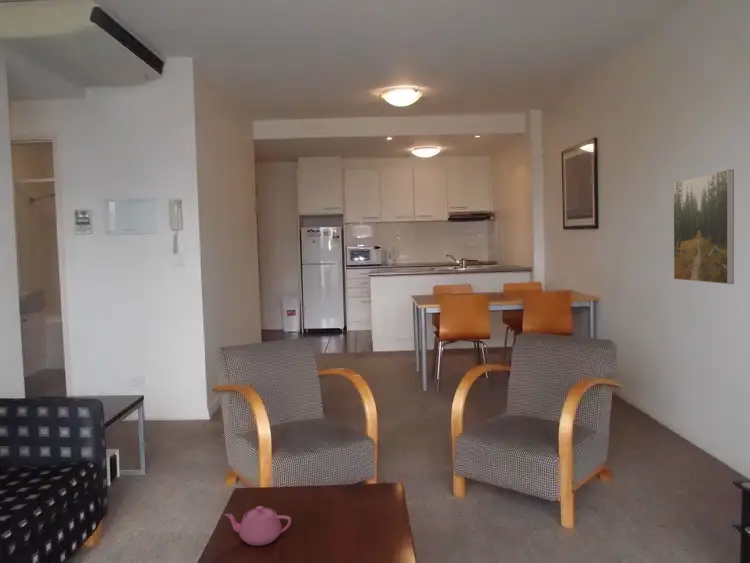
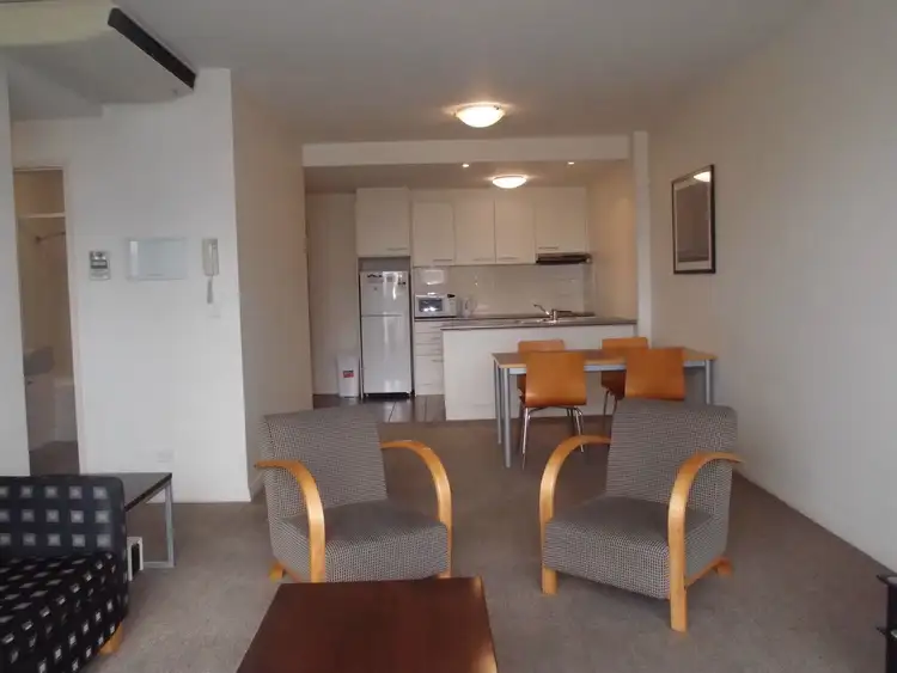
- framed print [673,168,735,285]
- teapot [223,505,292,546]
